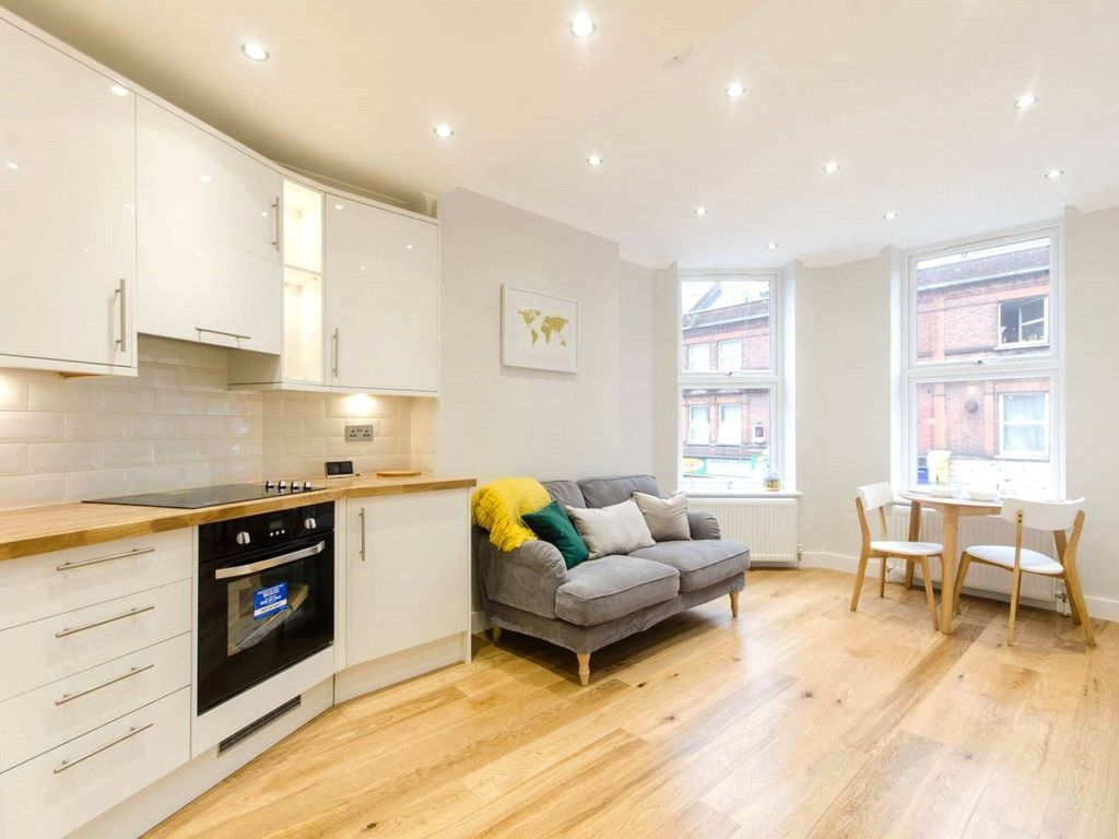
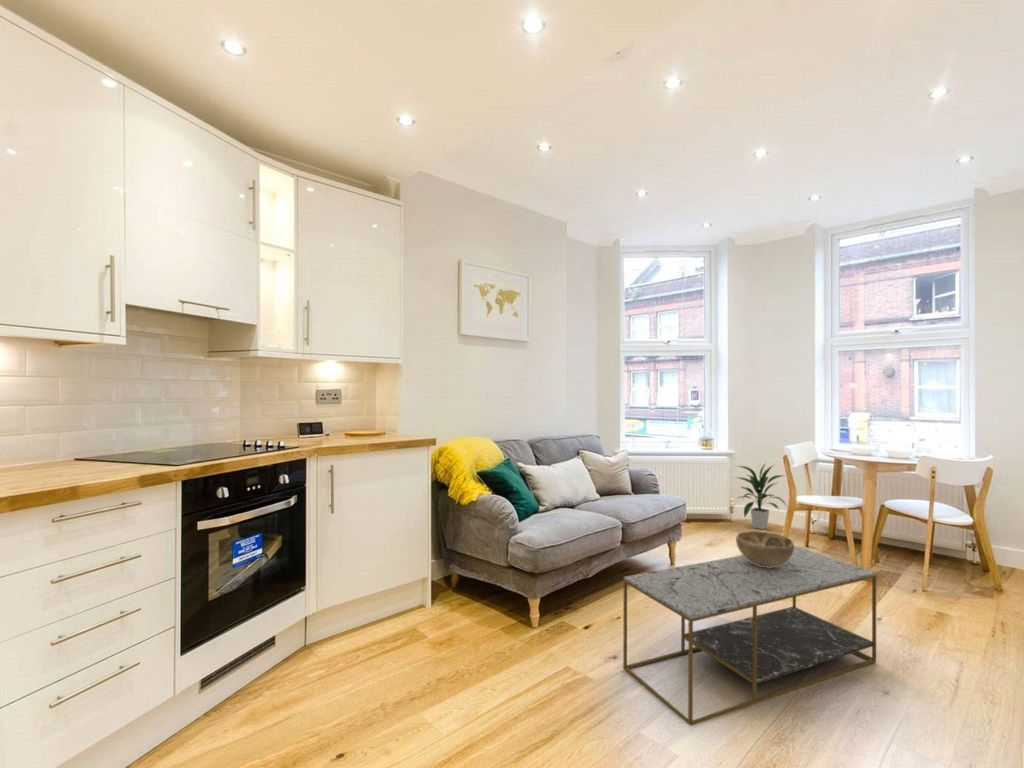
+ indoor plant [733,460,788,530]
+ decorative bowl [735,530,795,568]
+ coffee table [622,545,877,727]
